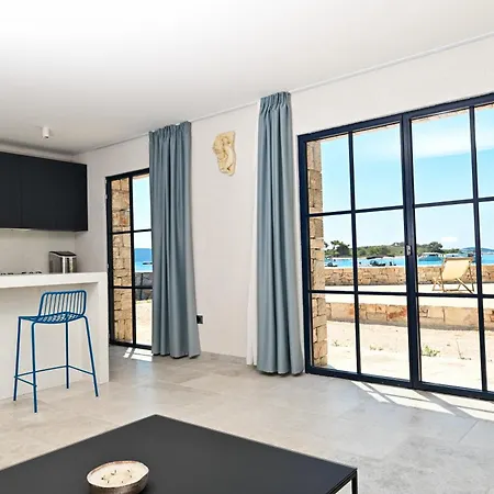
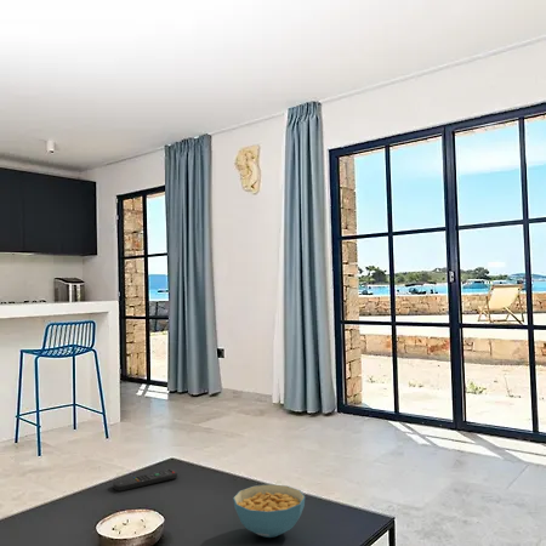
+ cereal bowl [232,483,306,539]
+ remote control [112,468,178,493]
